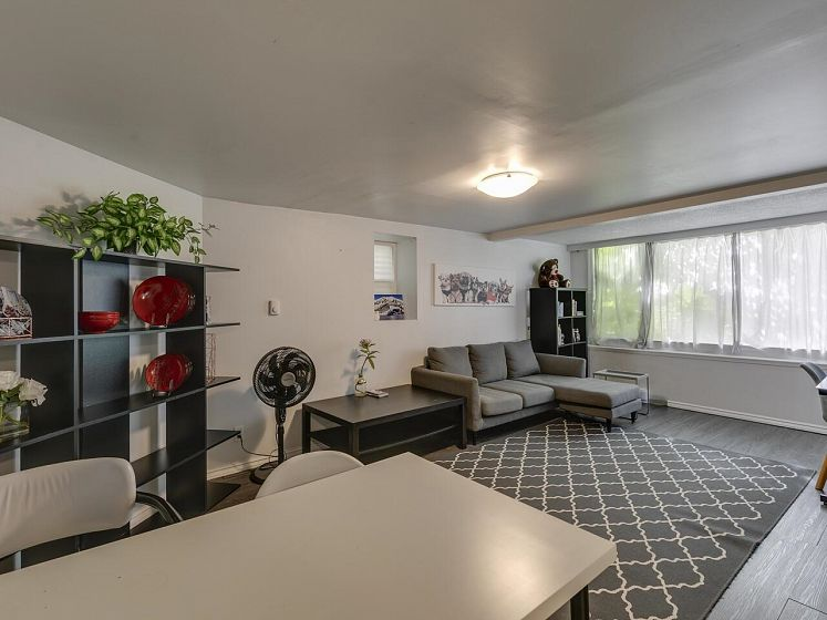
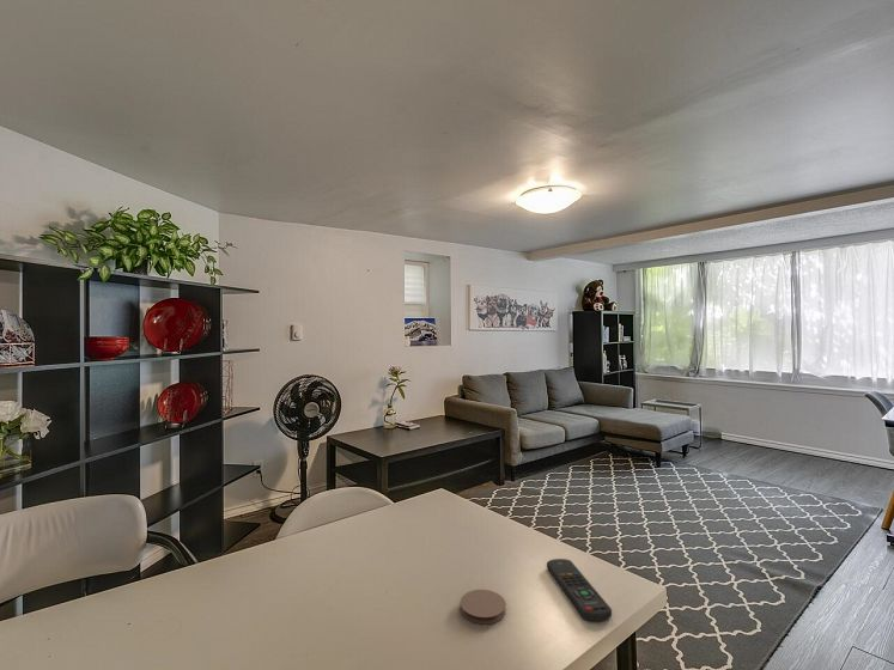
+ coaster [460,589,506,625]
+ remote control [546,558,613,622]
